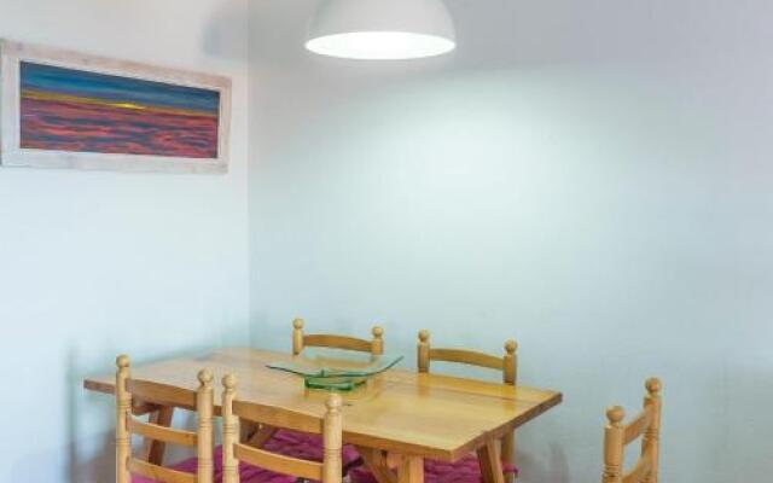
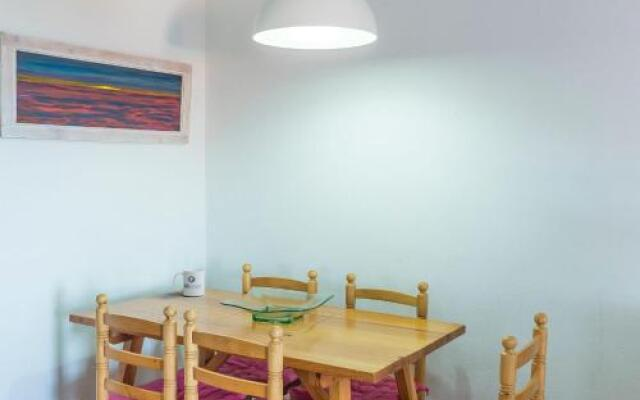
+ mug [172,268,206,297]
